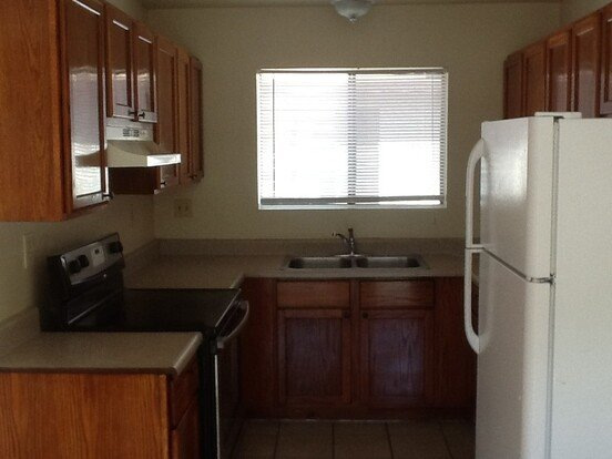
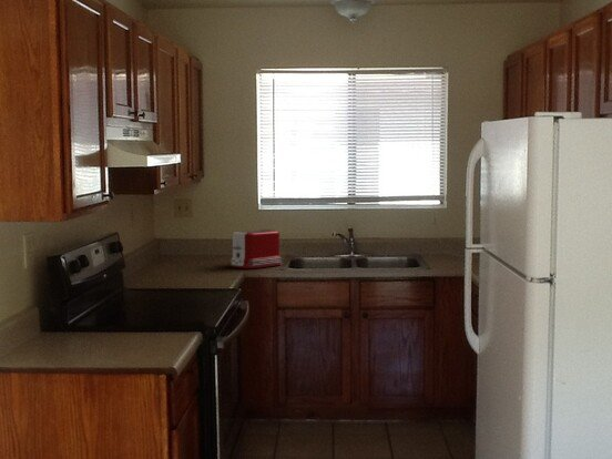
+ toaster [231,228,283,269]
